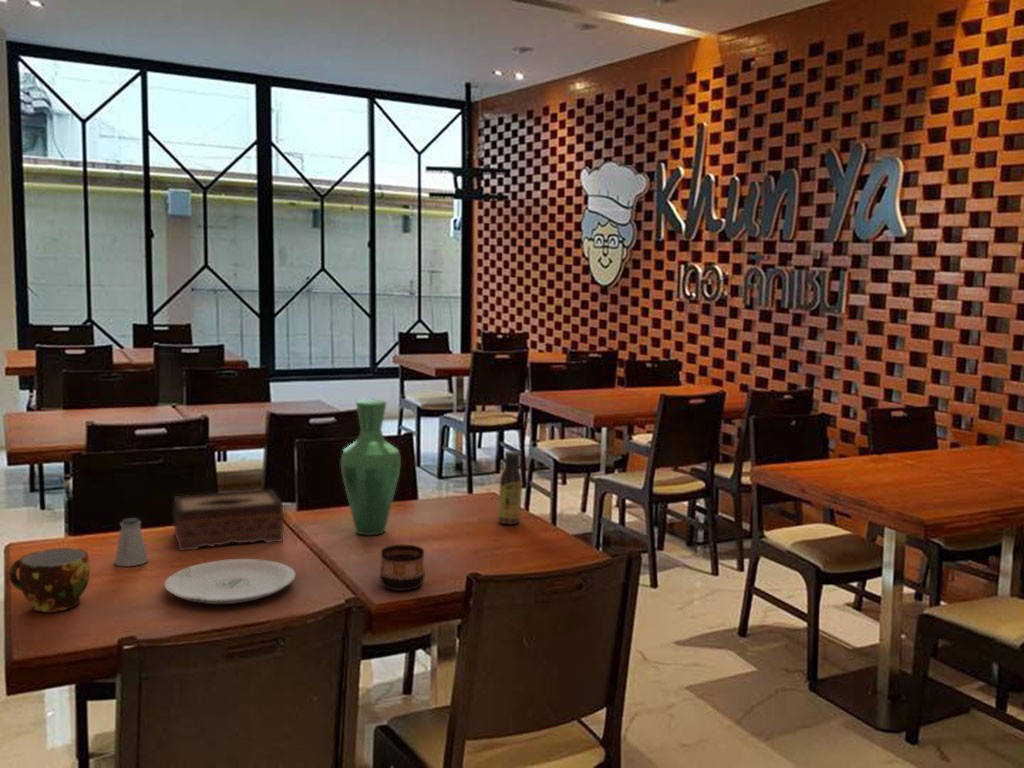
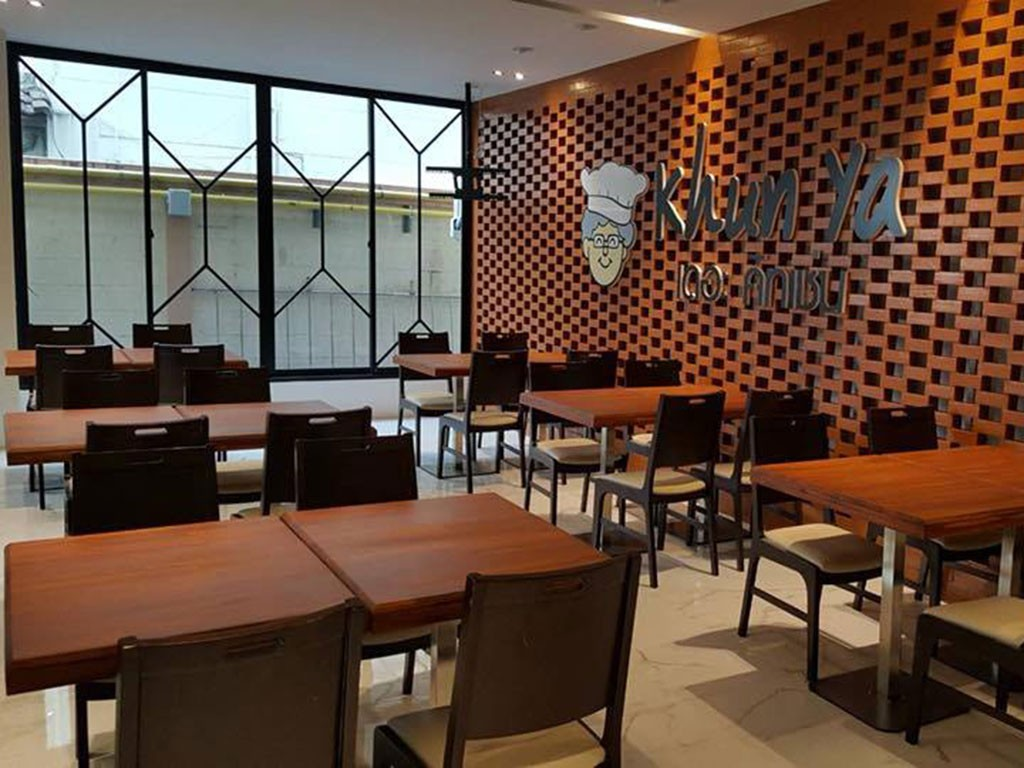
- plate [163,558,296,605]
- vase [340,399,402,536]
- cup [8,547,91,613]
- sauce bottle [497,450,523,525]
- saltshaker [113,517,149,567]
- tissue box [172,489,285,552]
- cup [379,544,426,591]
